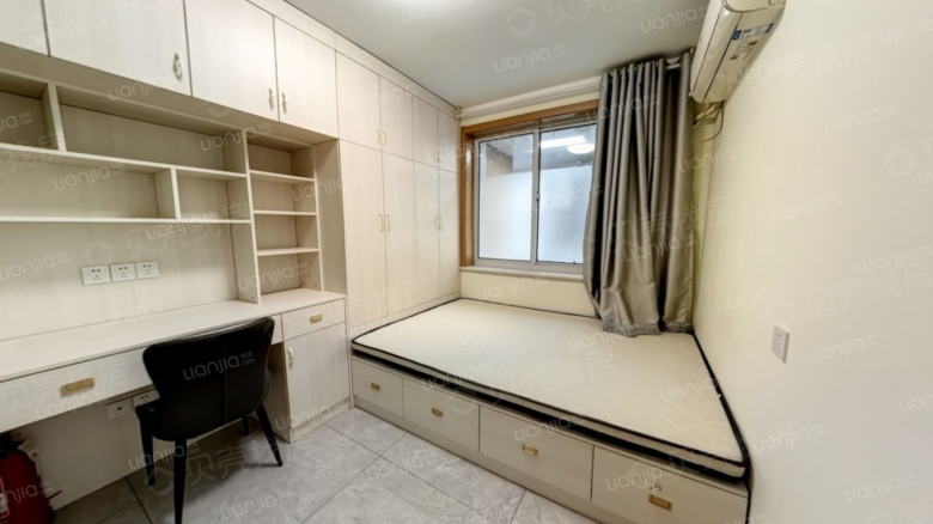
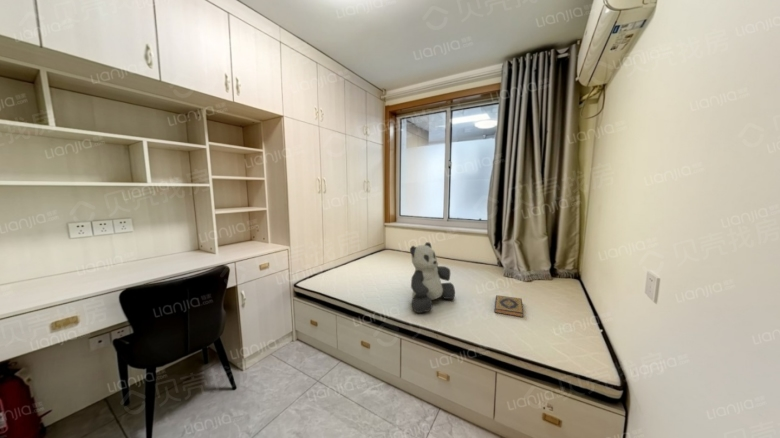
+ teddy bear [409,241,456,314]
+ hardback book [493,294,524,319]
